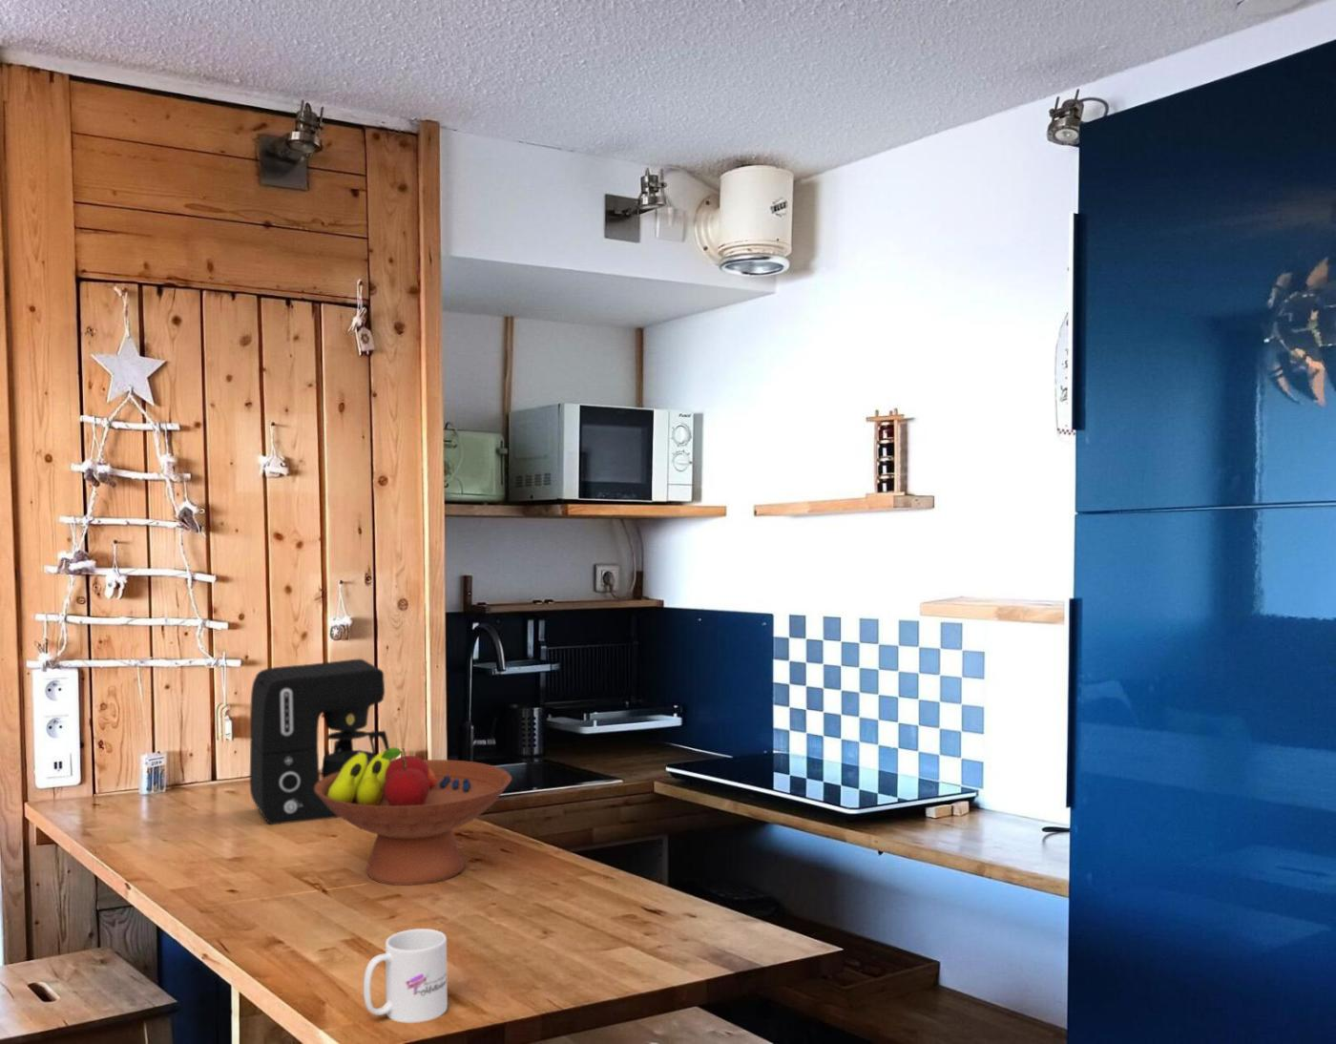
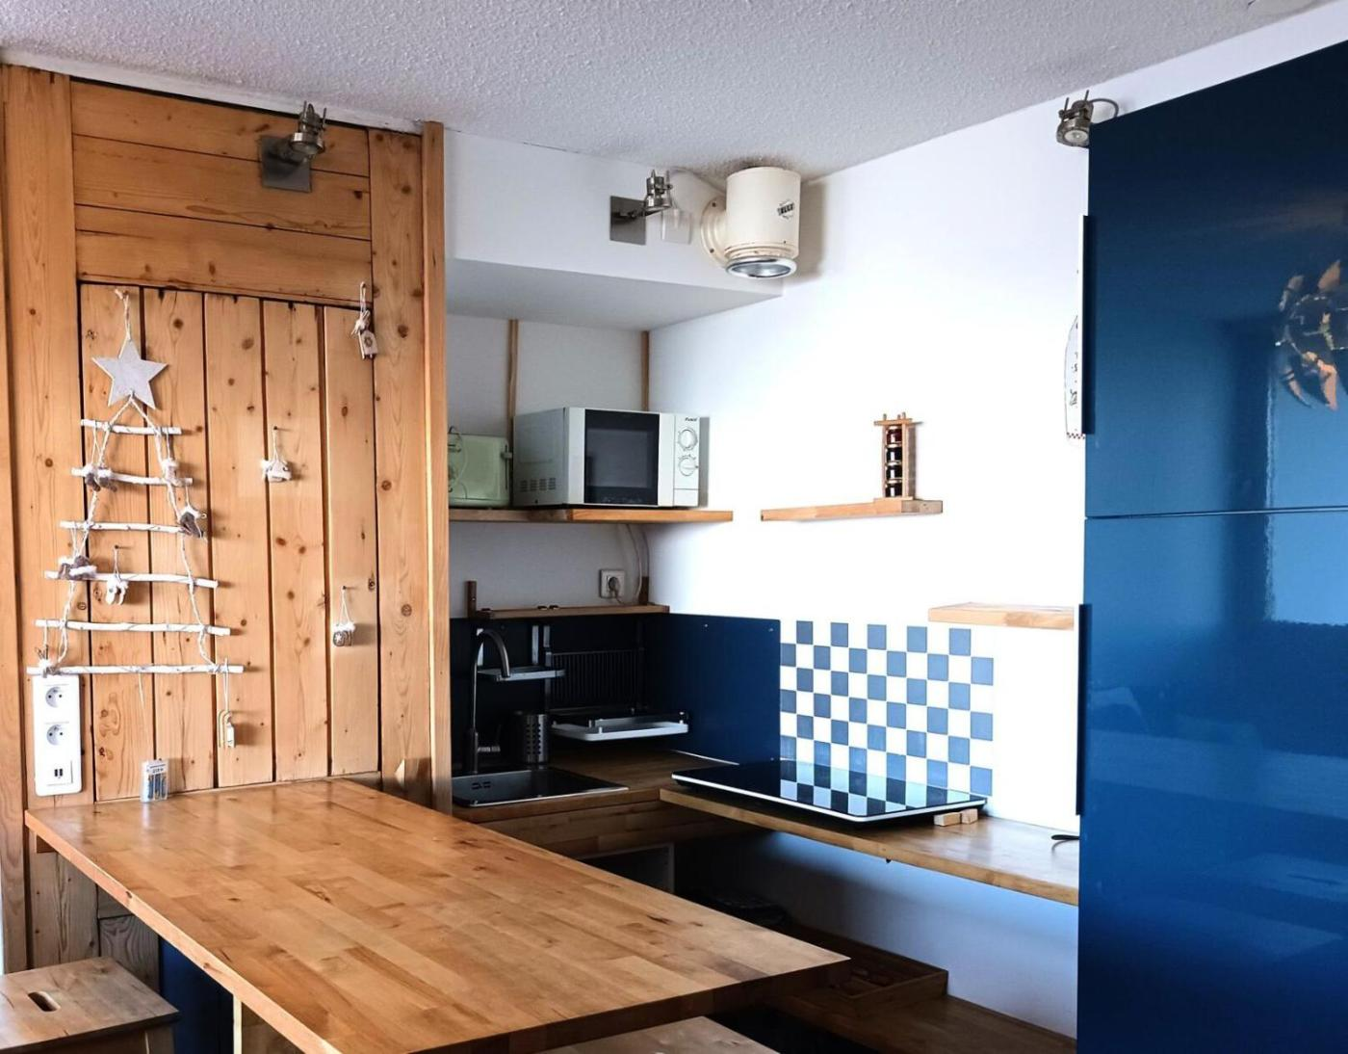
- mug [362,928,449,1024]
- fruit bowl [314,746,513,887]
- coffee maker [249,658,393,825]
